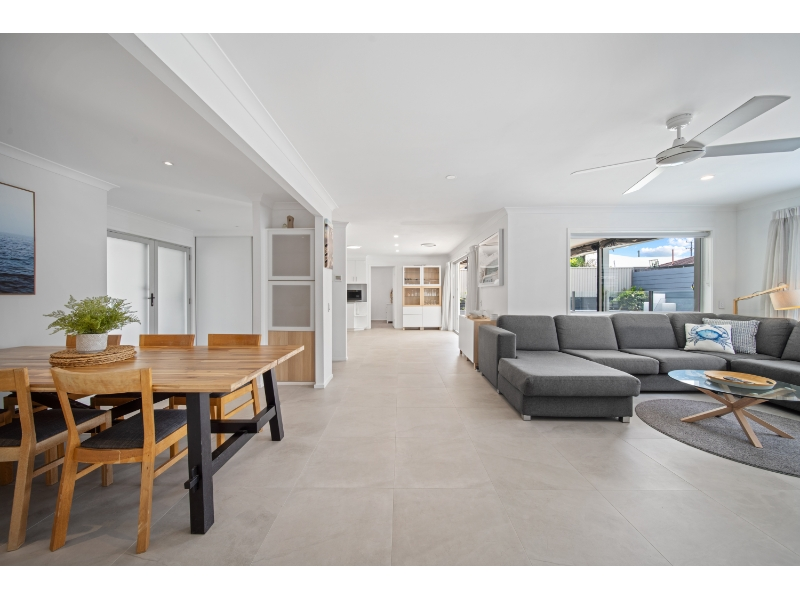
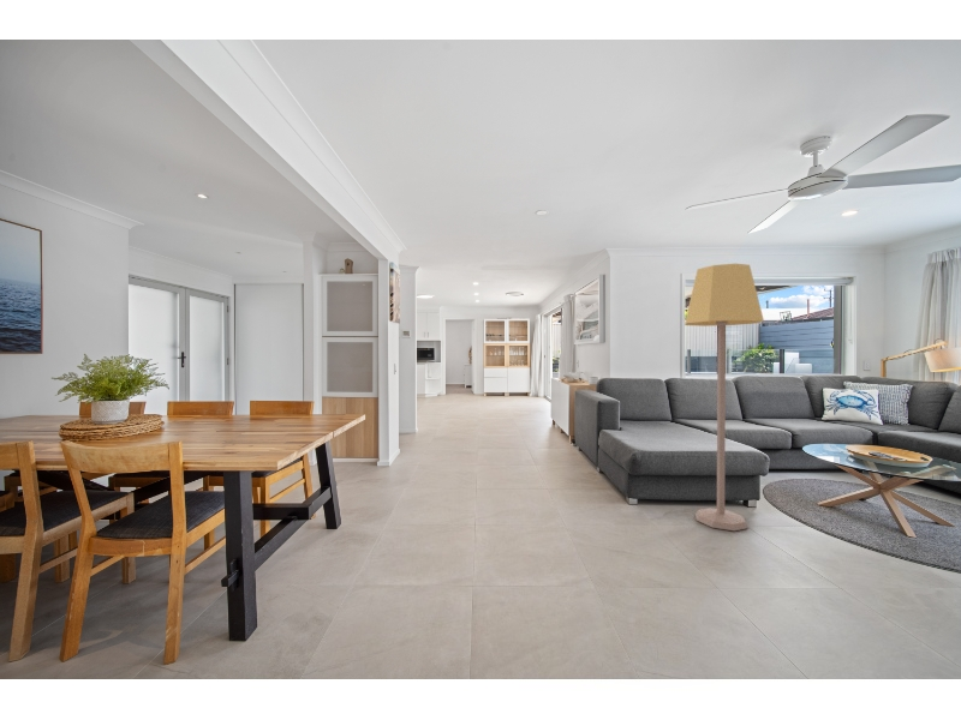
+ lamp [684,263,765,532]
